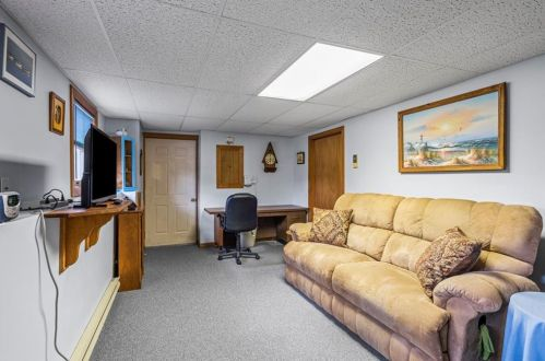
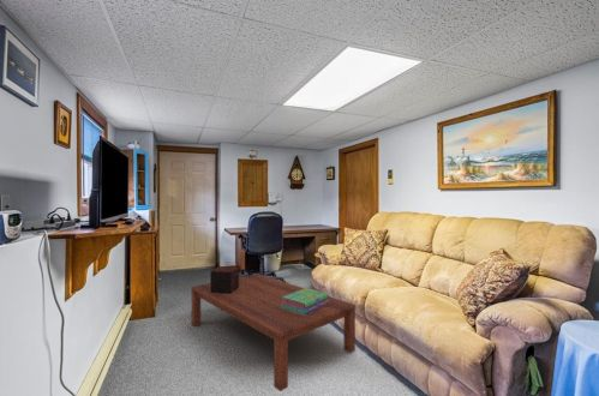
+ decorative box [209,265,240,294]
+ stack of books [281,287,330,316]
+ coffee table [190,272,357,392]
